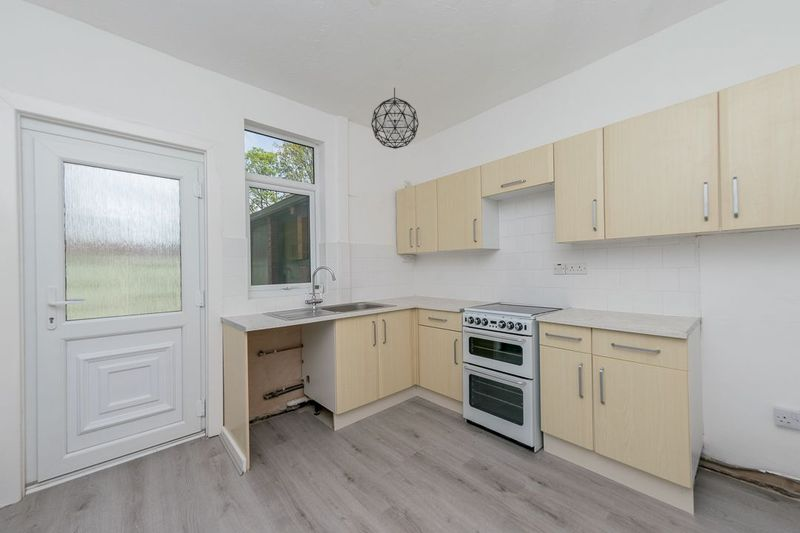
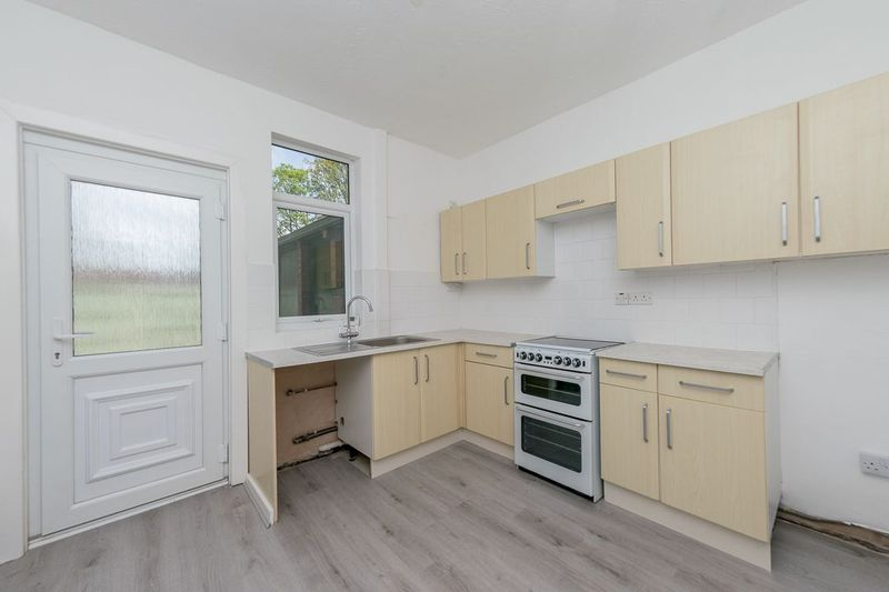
- pendant light [370,87,420,150]
